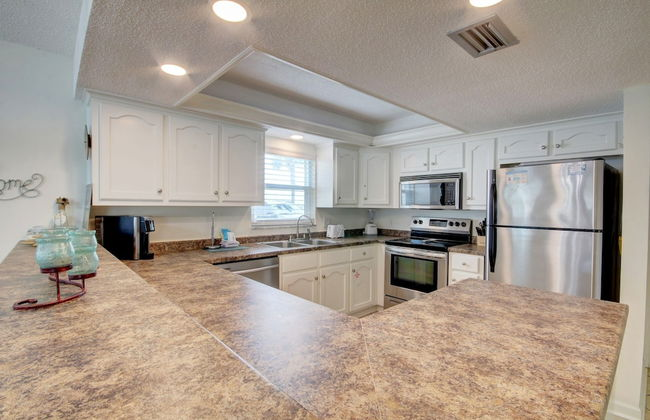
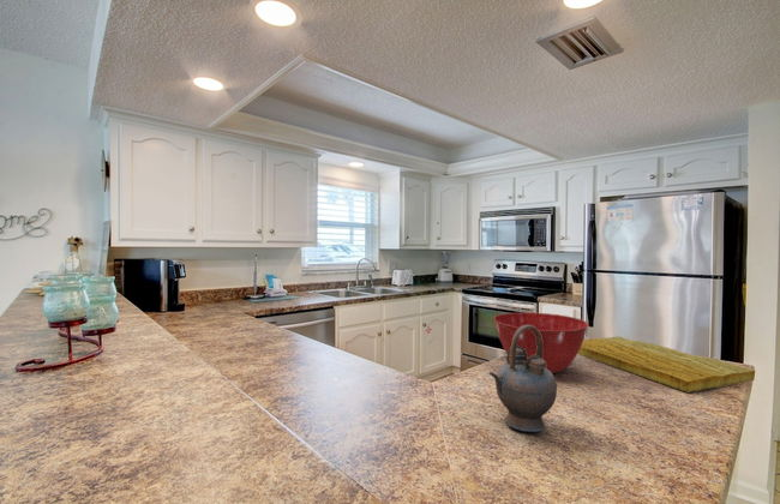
+ mixing bowl [492,312,590,374]
+ teapot [488,325,558,433]
+ cutting board [577,336,756,394]
